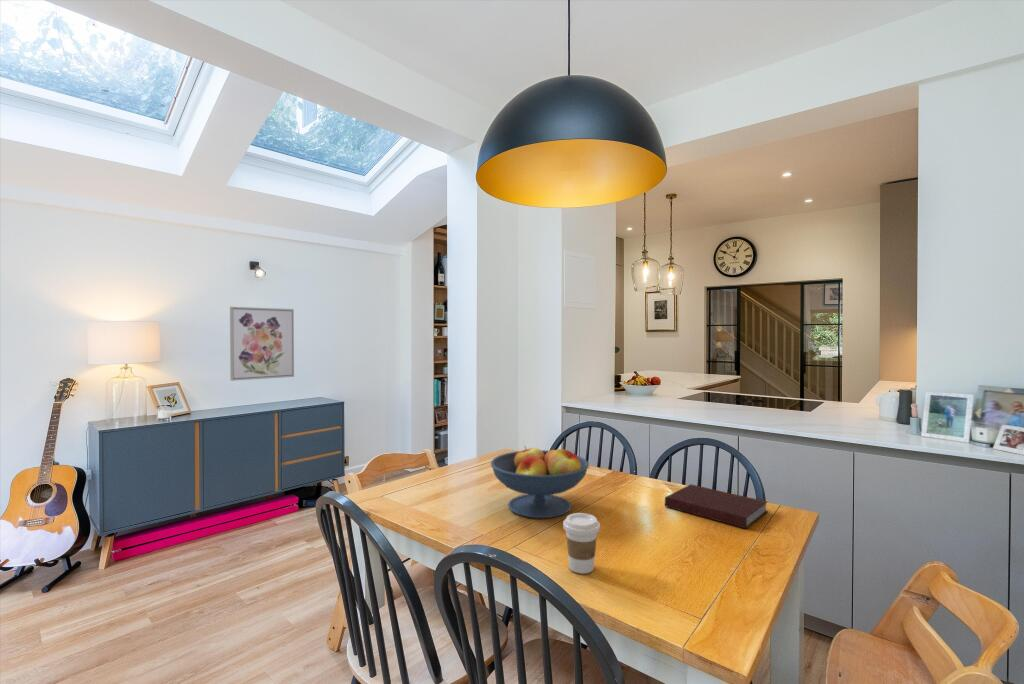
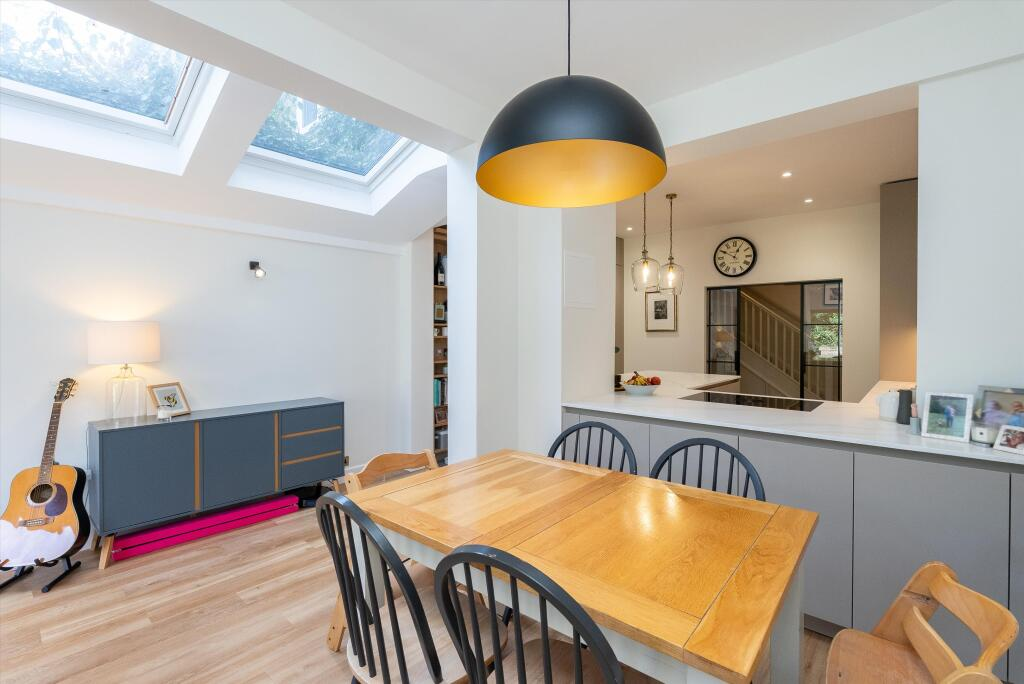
- coffee cup [562,512,601,575]
- fruit bowl [490,445,590,519]
- wall art [229,306,295,382]
- notebook [664,483,768,529]
